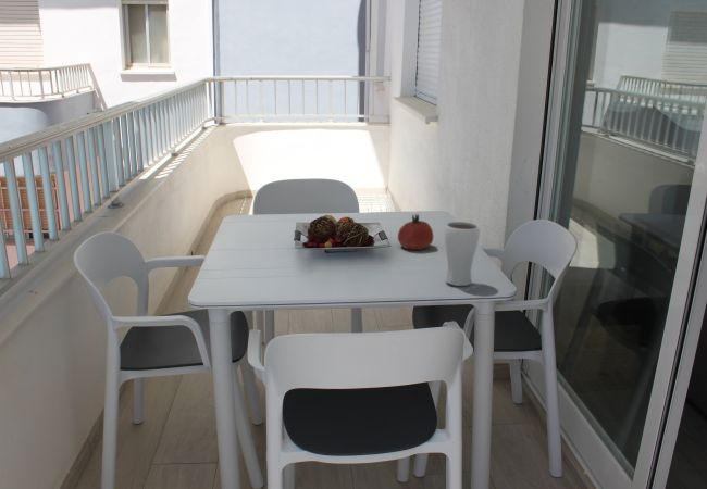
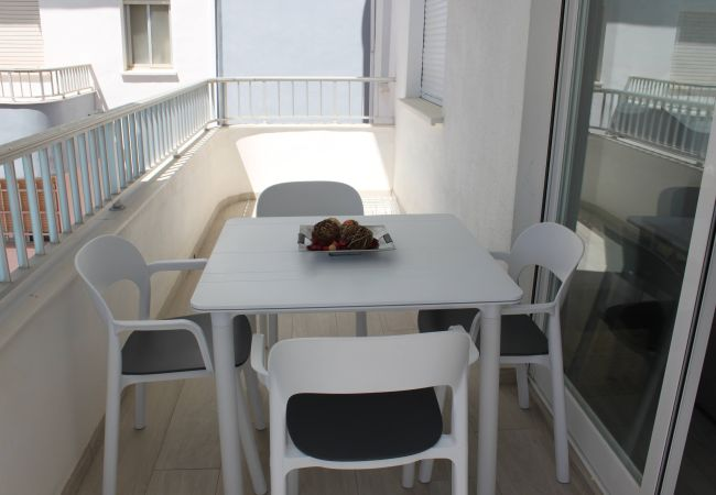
- fruit [397,213,434,251]
- drinking glass [444,221,481,287]
